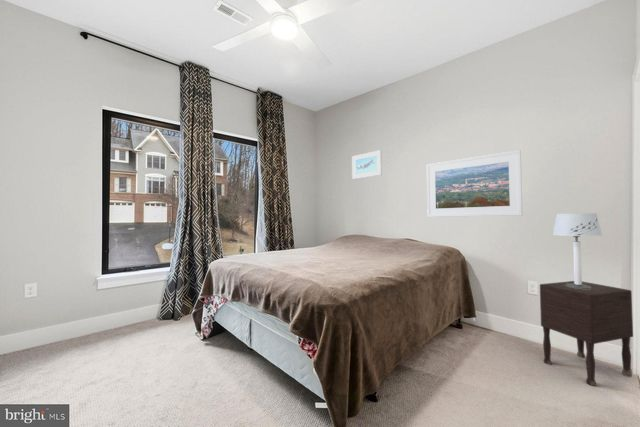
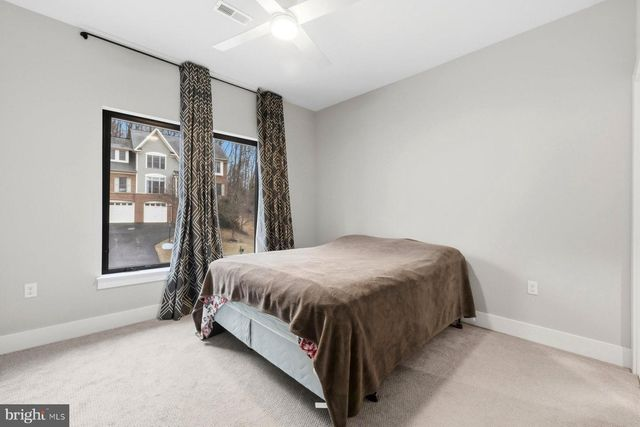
- table lamp [552,212,603,289]
- nightstand [539,280,634,387]
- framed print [426,149,524,218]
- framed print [351,149,383,180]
